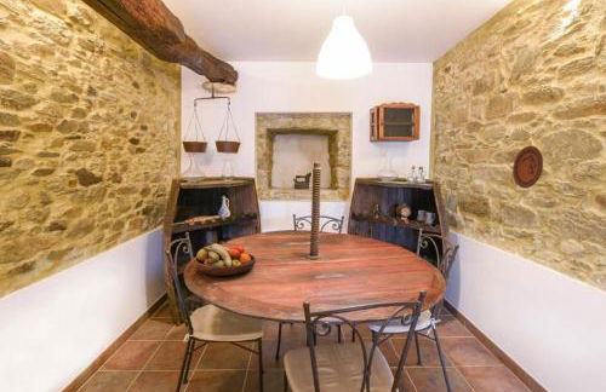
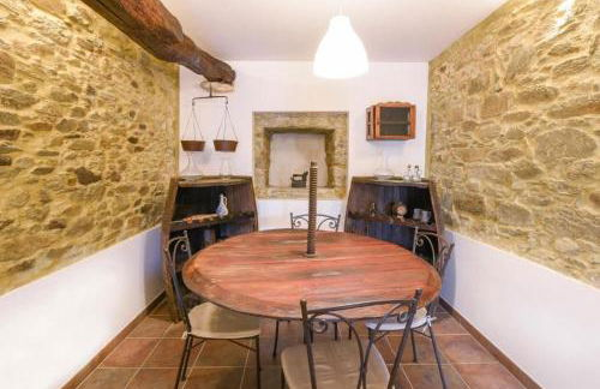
- fruit bowl [194,243,257,277]
- decorative plate [511,145,544,190]
